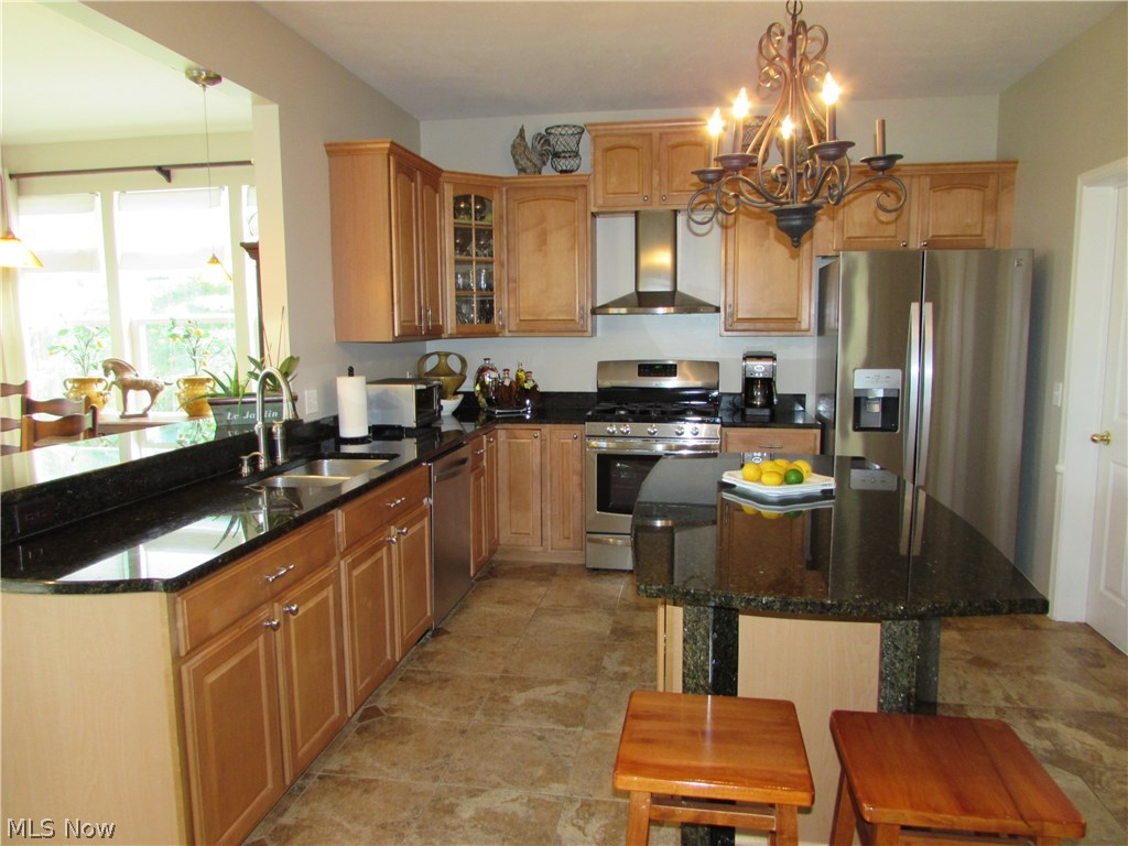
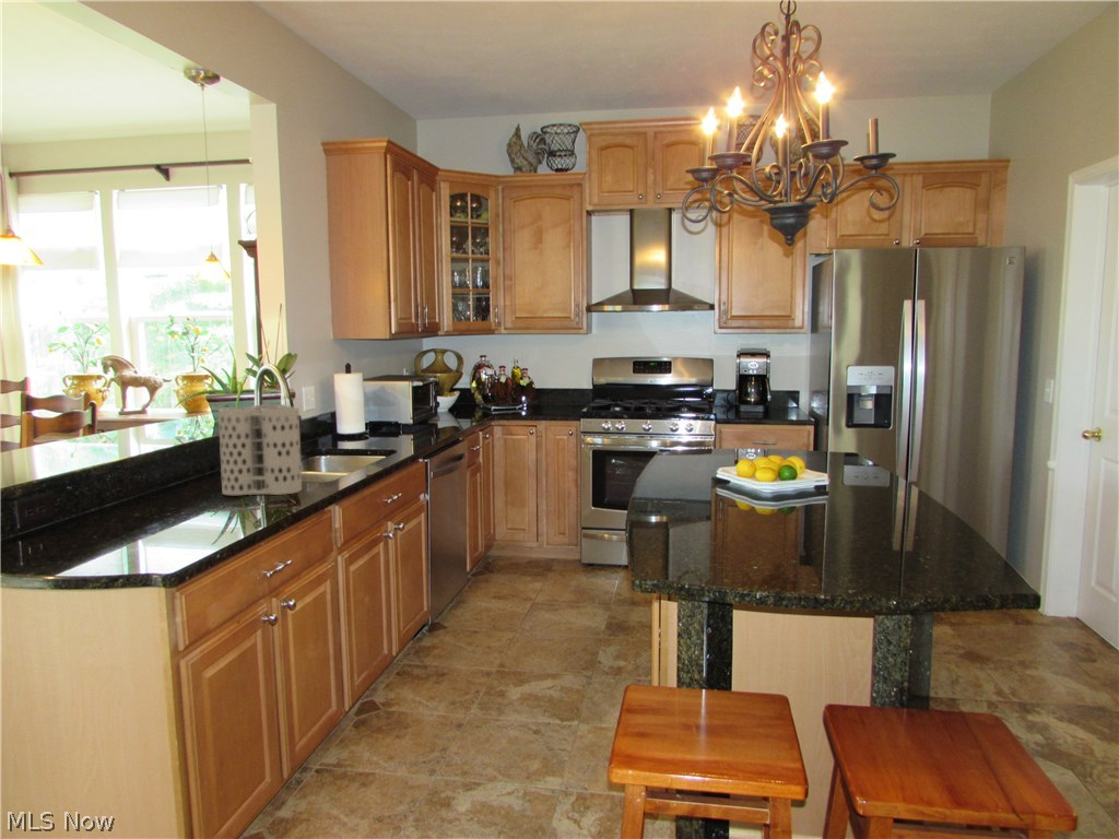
+ utensil holder [217,403,303,496]
